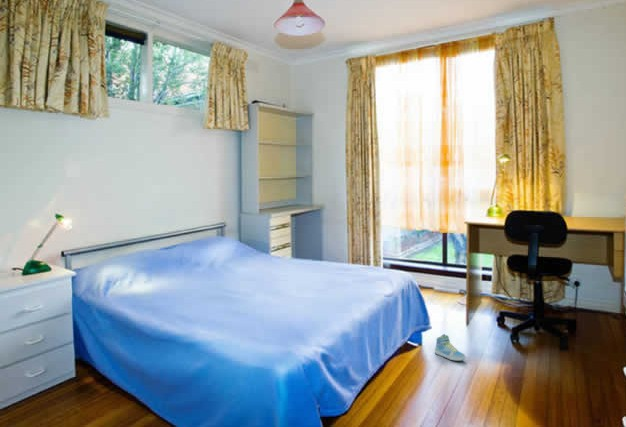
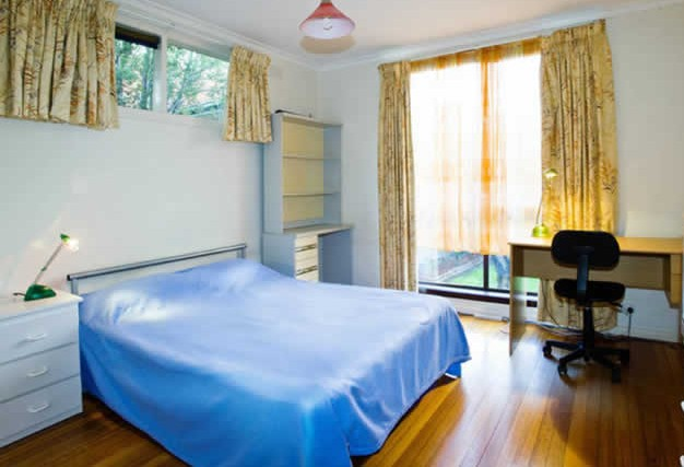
- sneaker [434,333,467,362]
